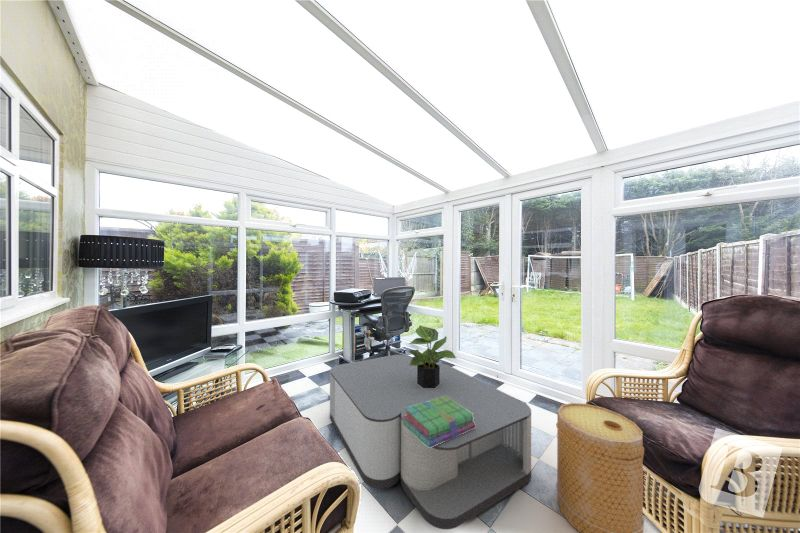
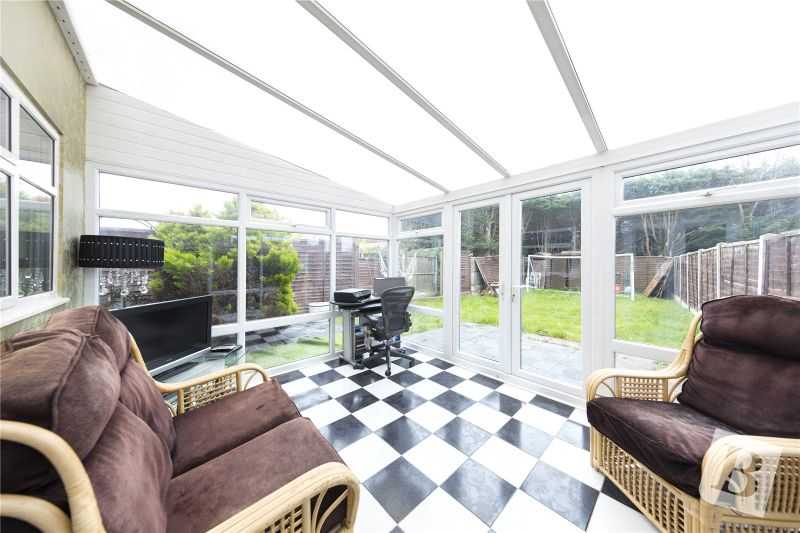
- potted plant [408,325,457,388]
- basket [555,402,645,533]
- stack of books [402,396,476,448]
- coffee table [329,354,532,530]
